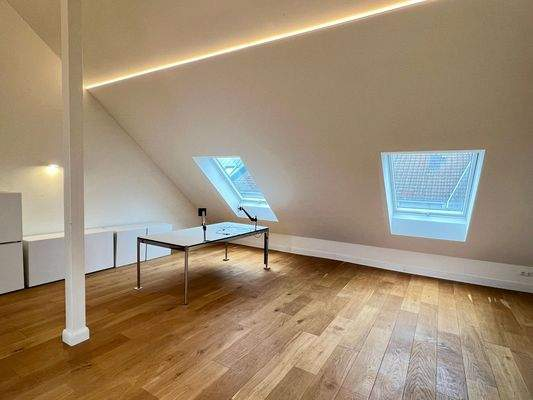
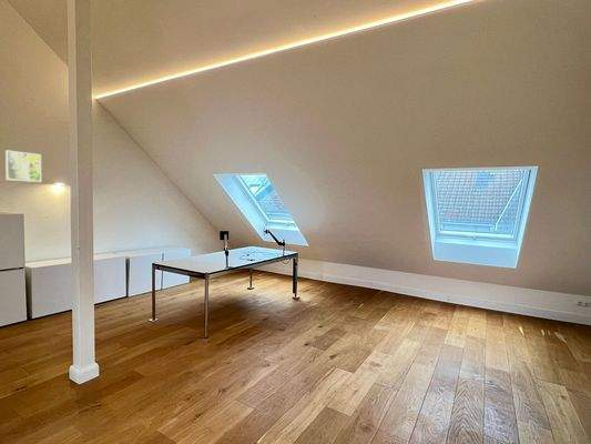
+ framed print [4,149,42,183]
